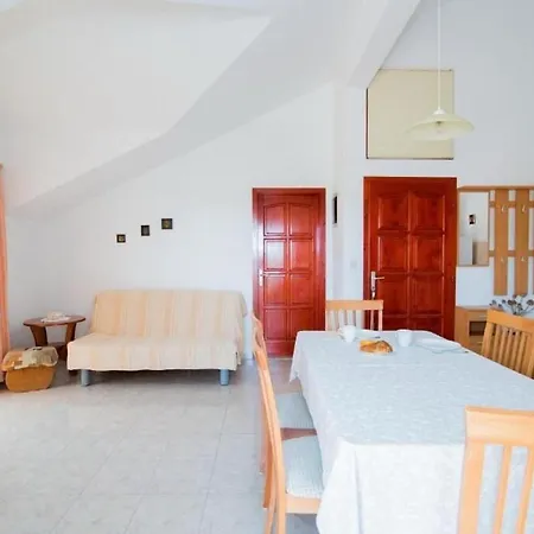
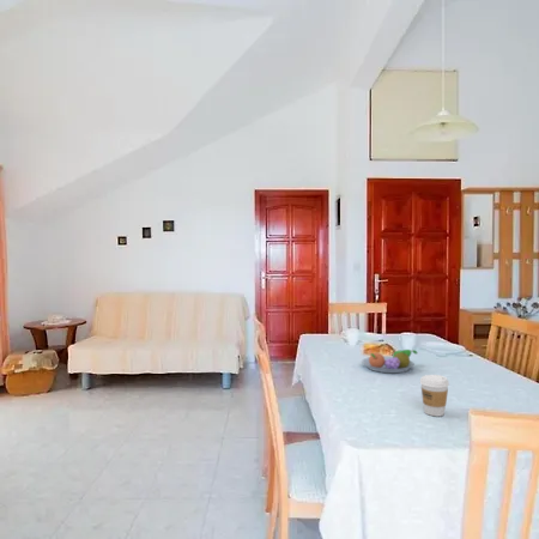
+ fruit bowl [361,349,418,374]
+ coffee cup [419,374,450,417]
